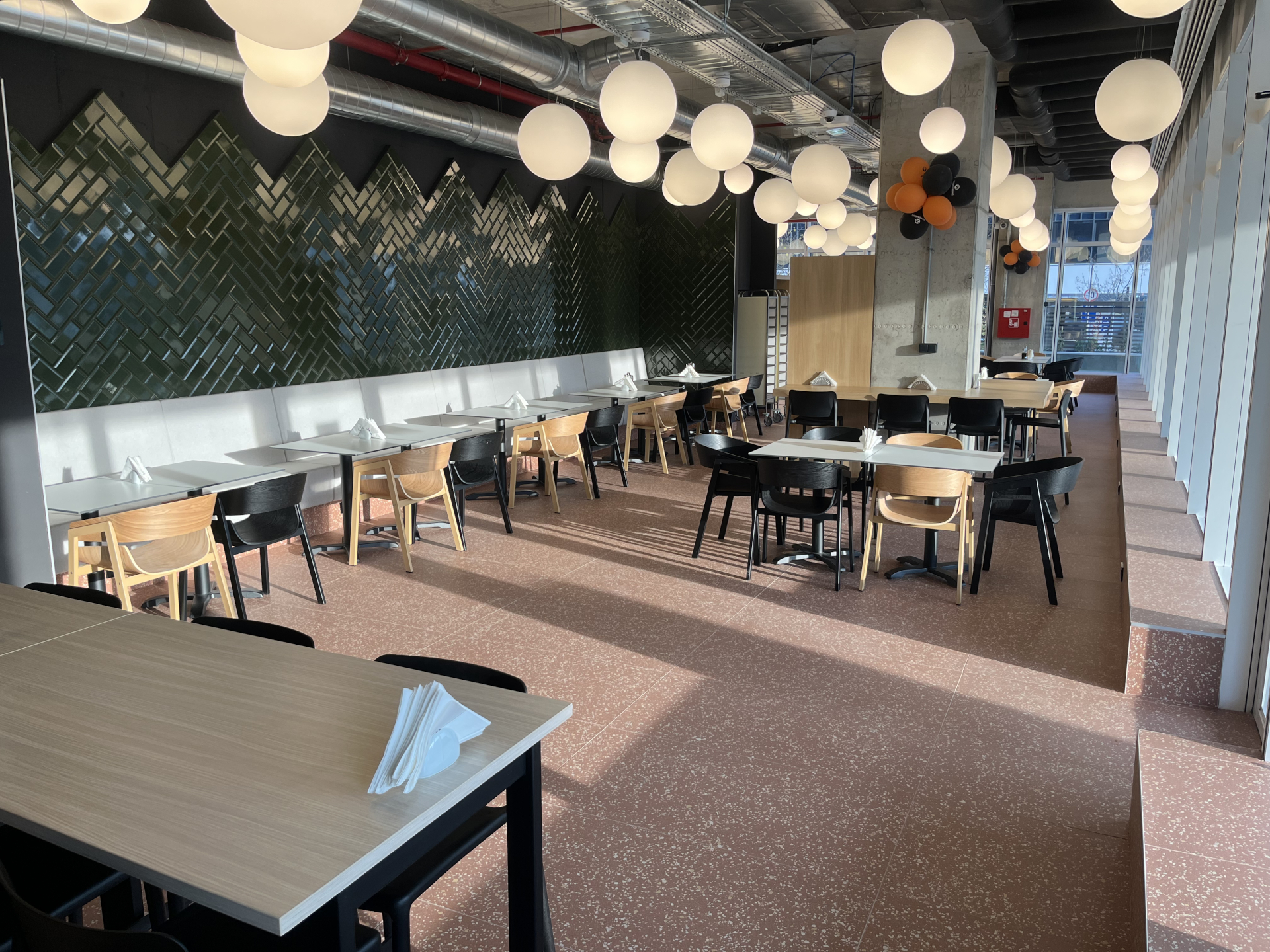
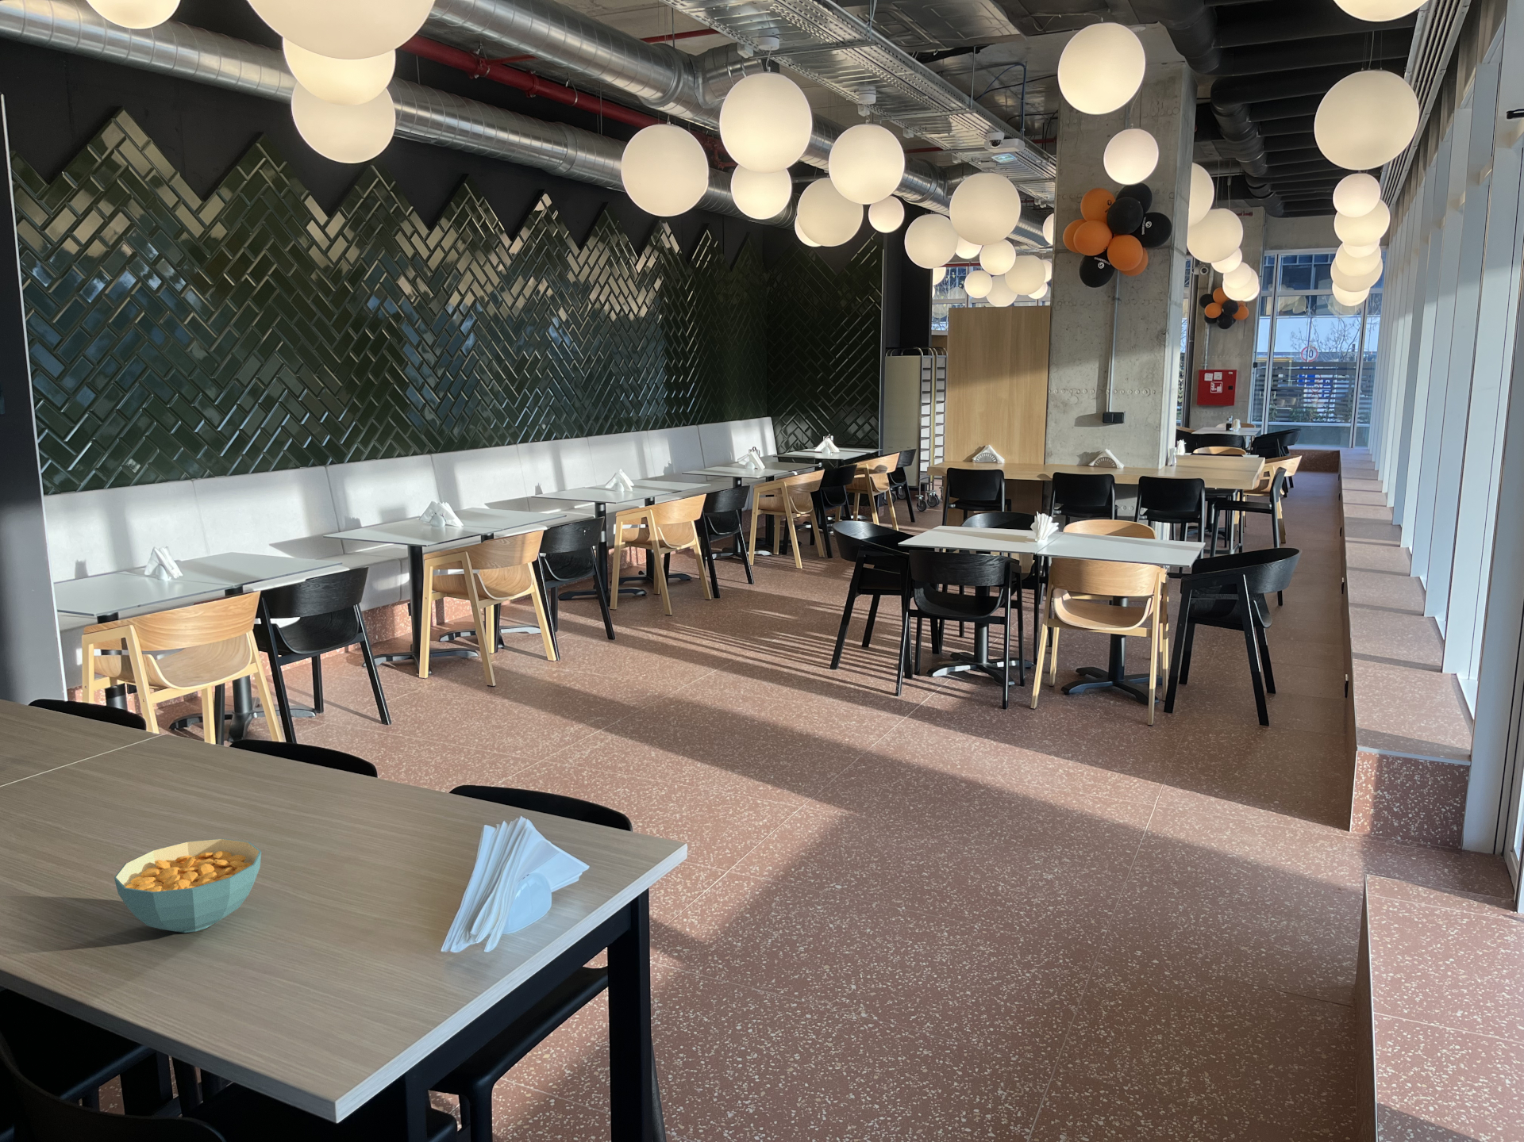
+ cereal bowl [114,837,262,933]
